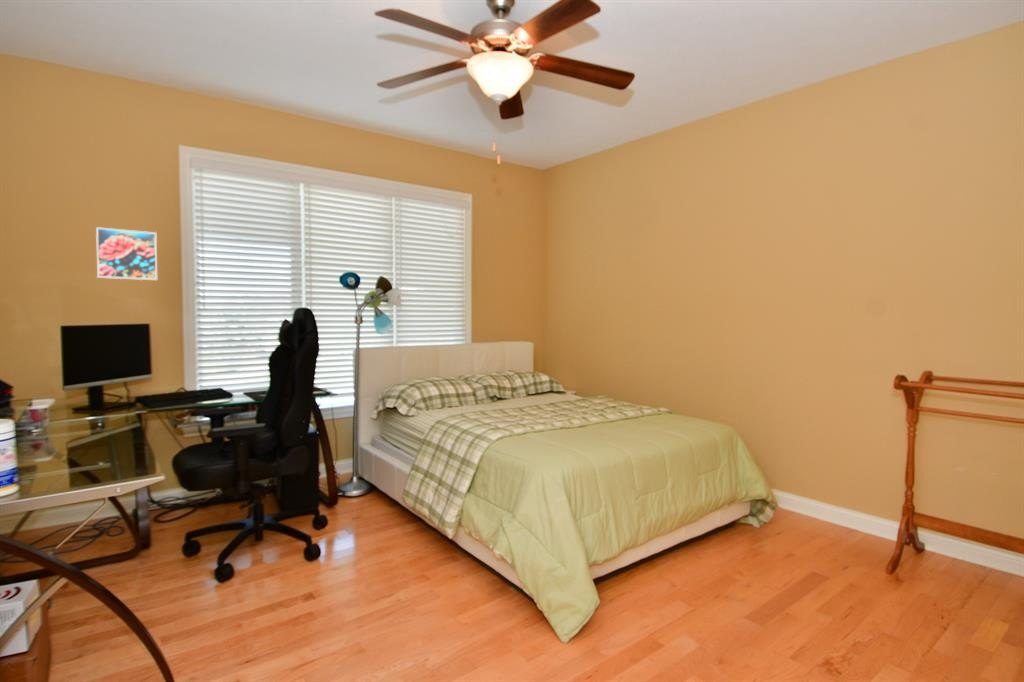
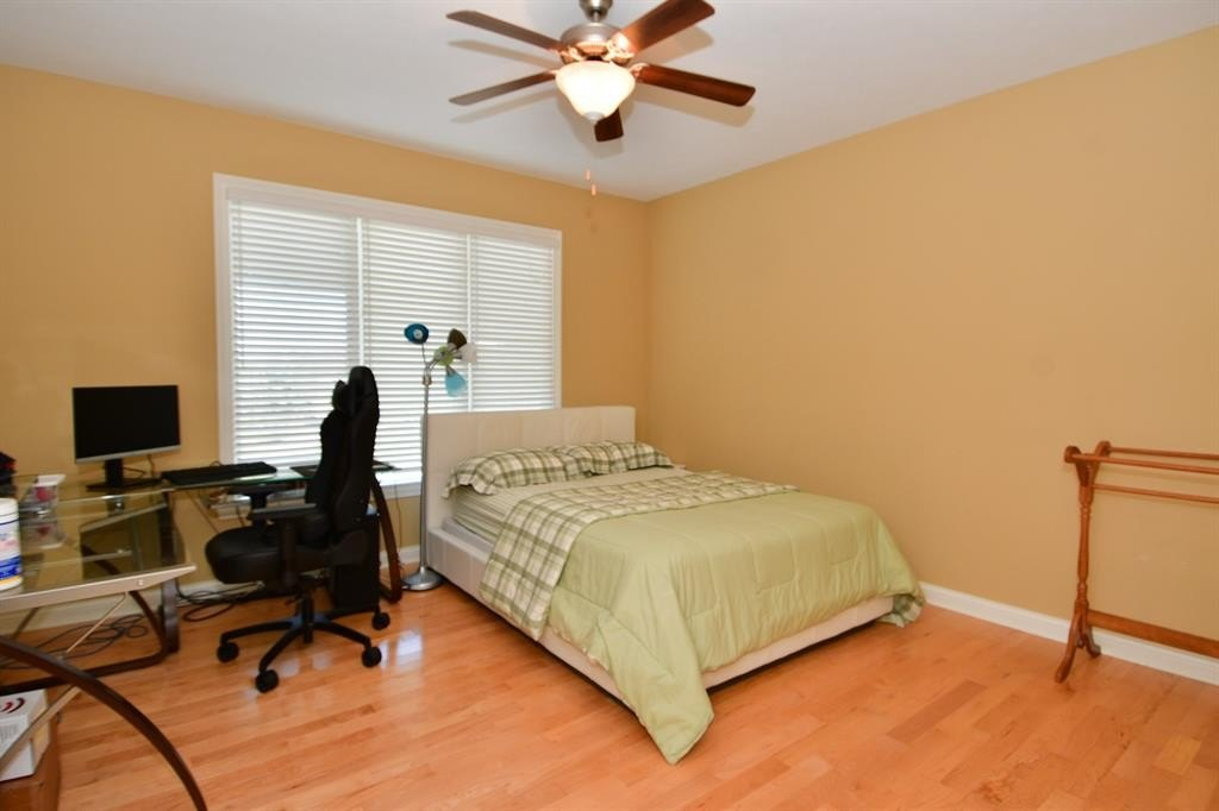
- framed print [95,226,158,281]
